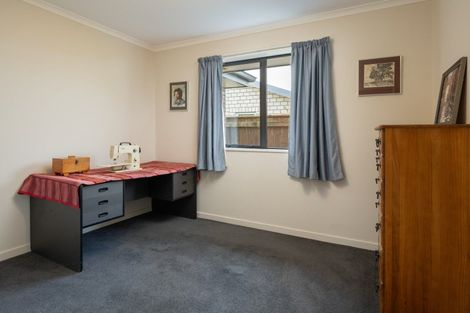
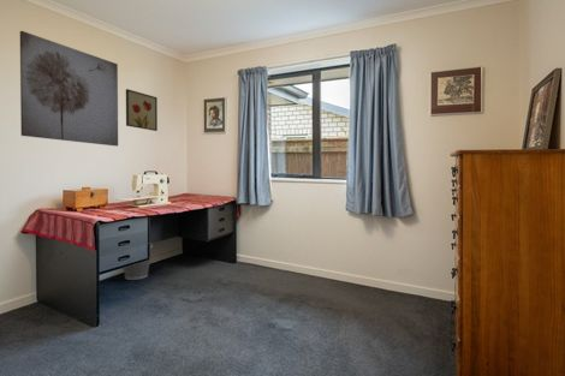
+ wall art [125,88,159,132]
+ wall art [19,30,119,148]
+ wastebasket [123,243,154,281]
